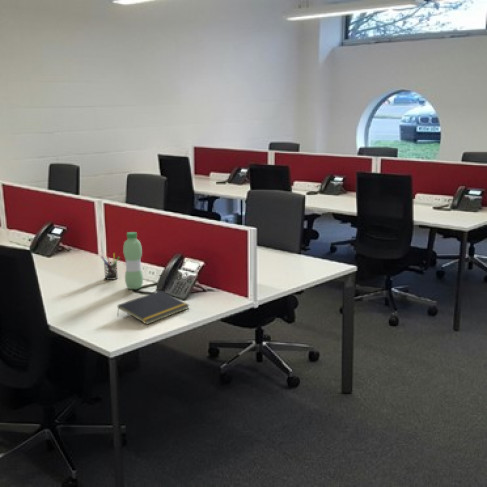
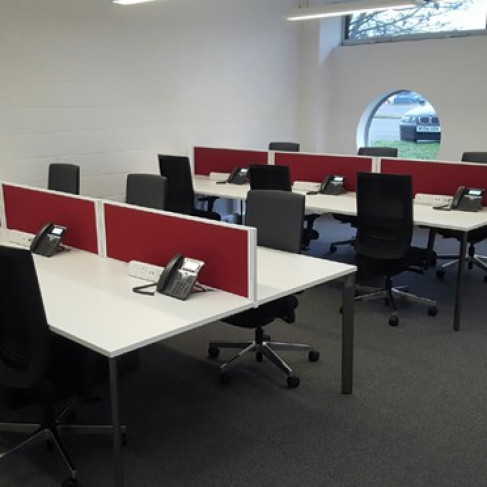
- notepad [116,289,190,325]
- pen holder [100,252,121,281]
- water bottle [122,231,144,290]
